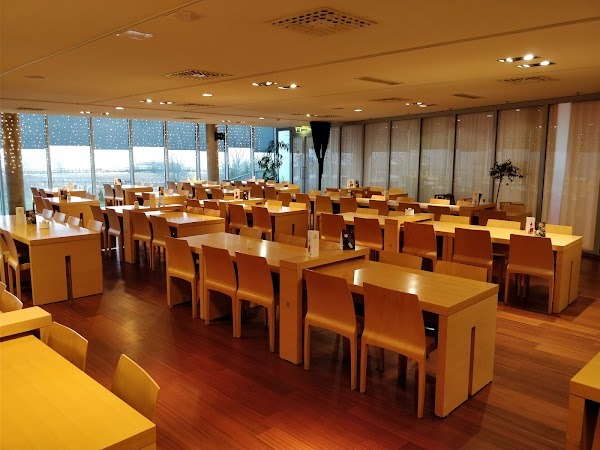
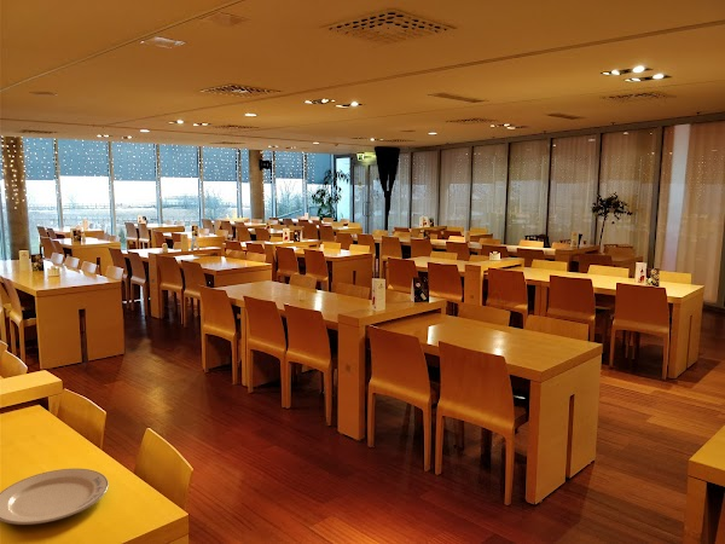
+ chinaware [0,468,110,526]
